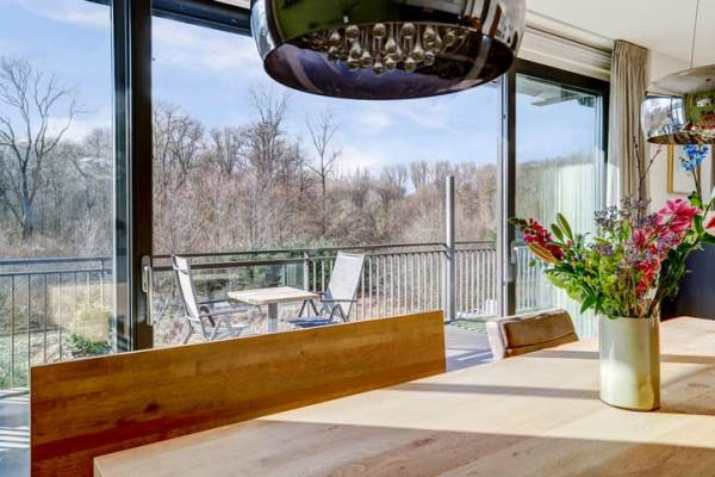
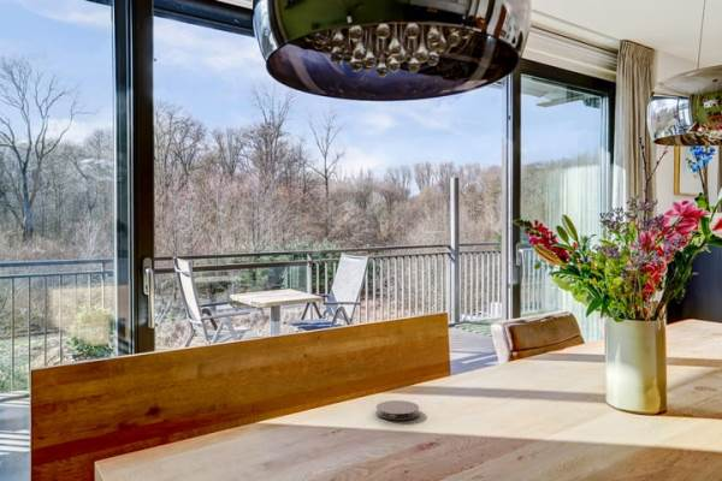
+ coaster [375,399,420,421]
